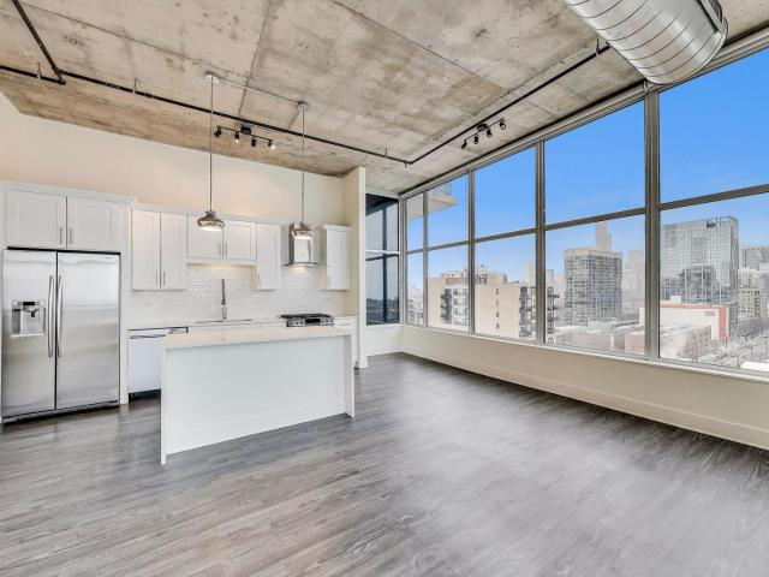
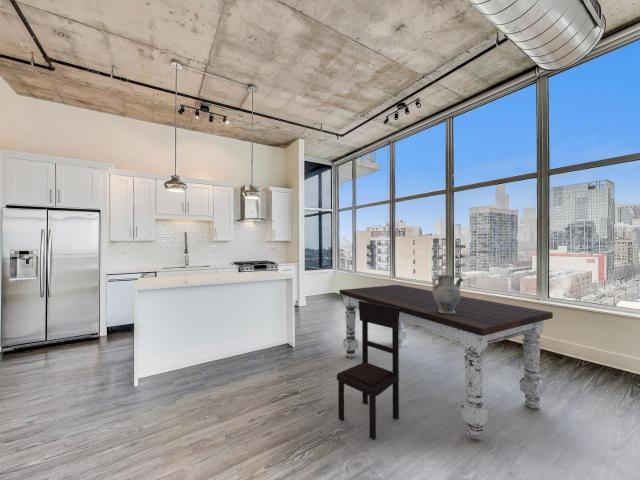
+ ceramic jug [431,274,464,314]
+ chair [336,301,400,440]
+ dining table [339,284,554,441]
